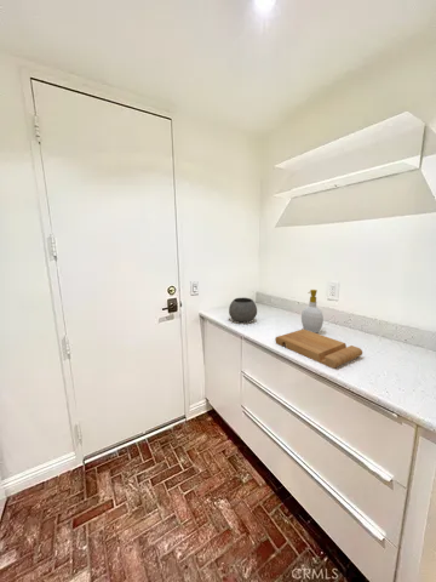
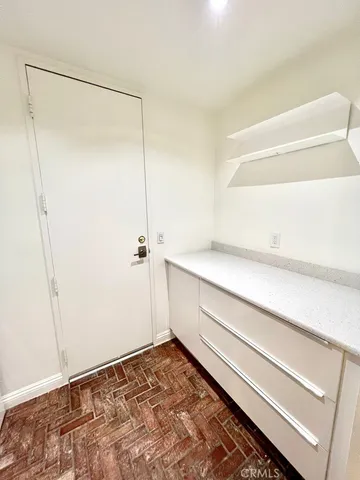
- bowl [228,296,258,324]
- cutting board [274,329,363,370]
- soap bottle [300,289,325,333]
